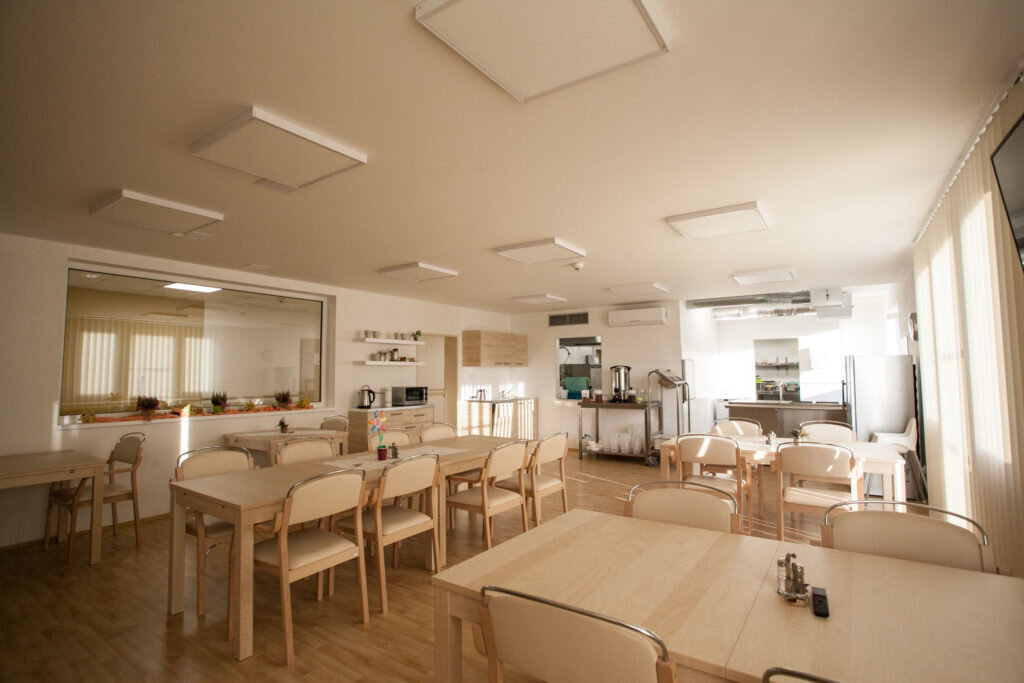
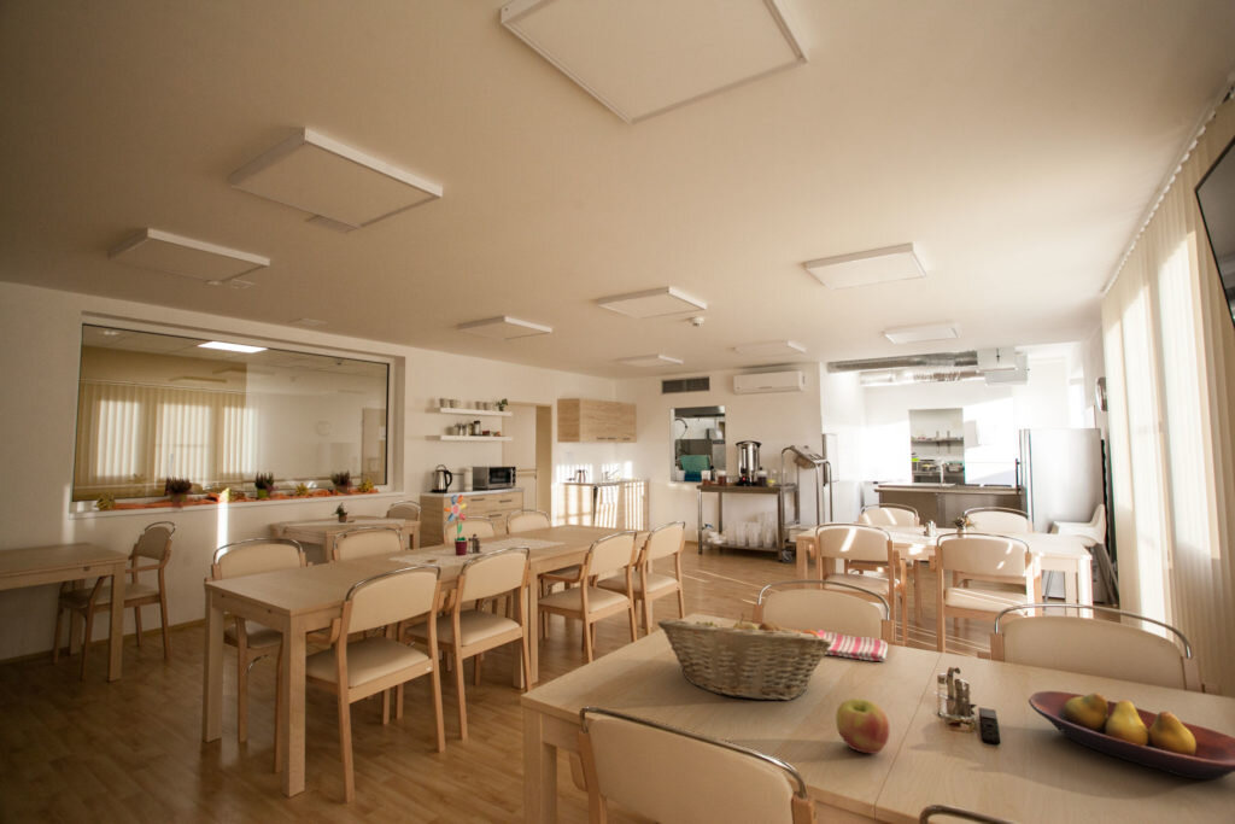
+ dish towel [816,629,889,662]
+ apple [835,697,890,755]
+ fruit basket [656,612,832,702]
+ fruit bowl [1028,690,1235,781]
